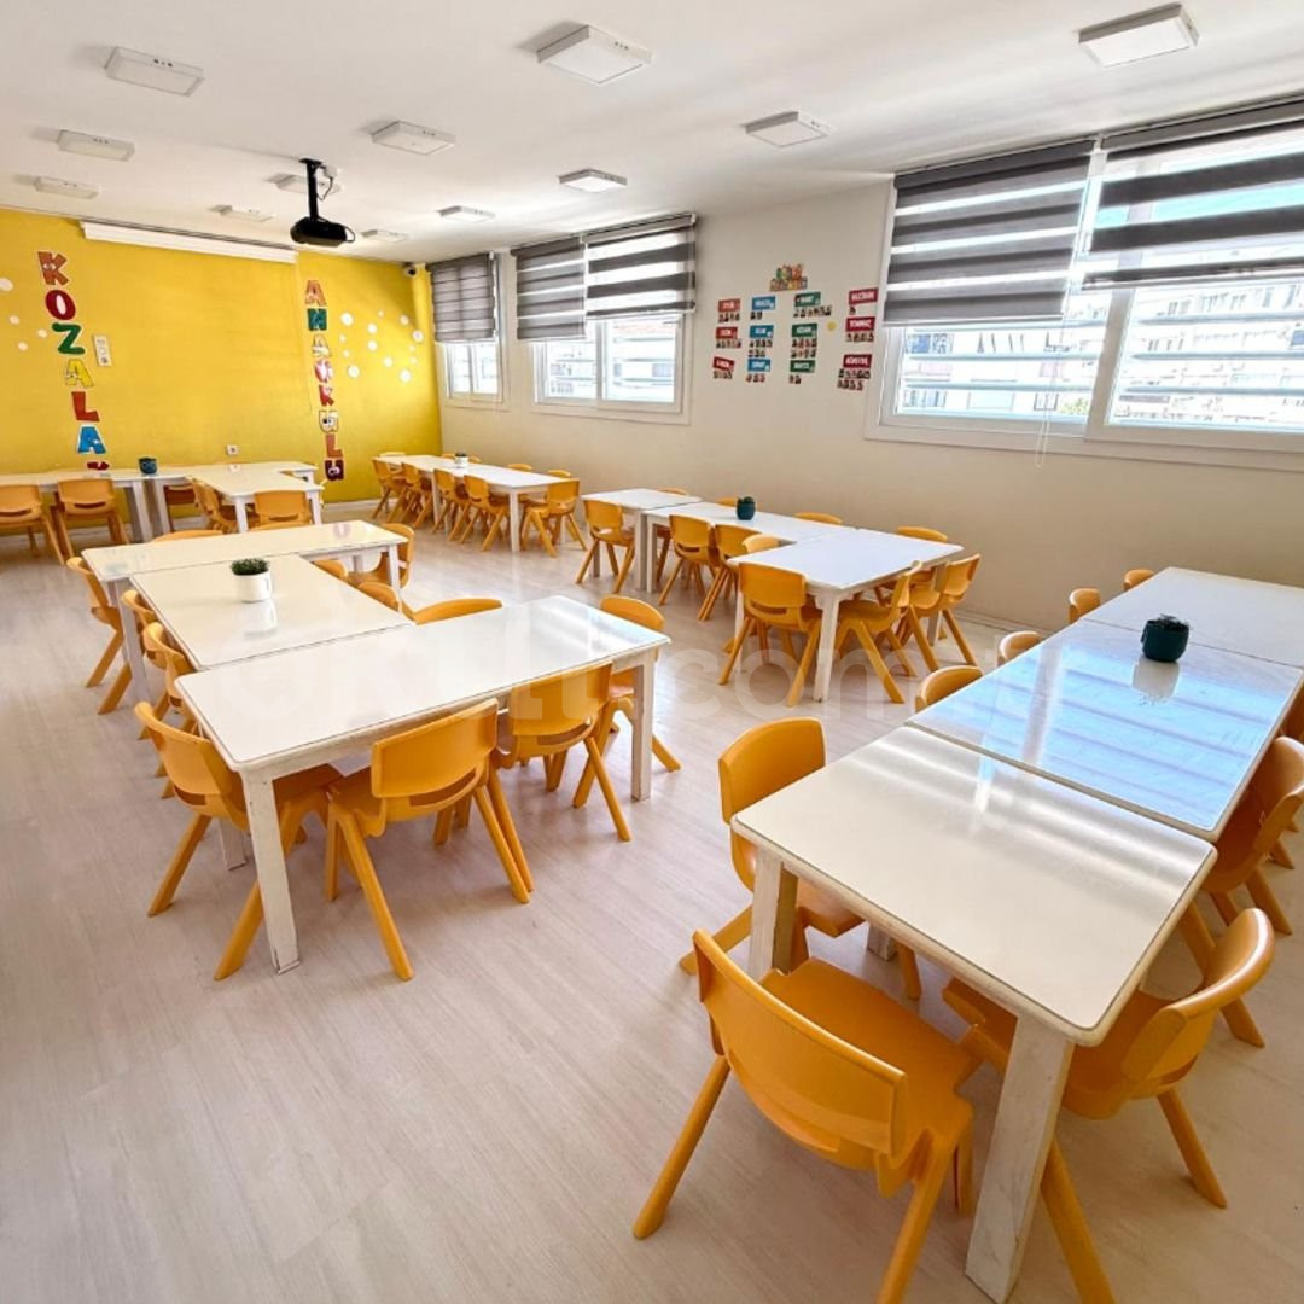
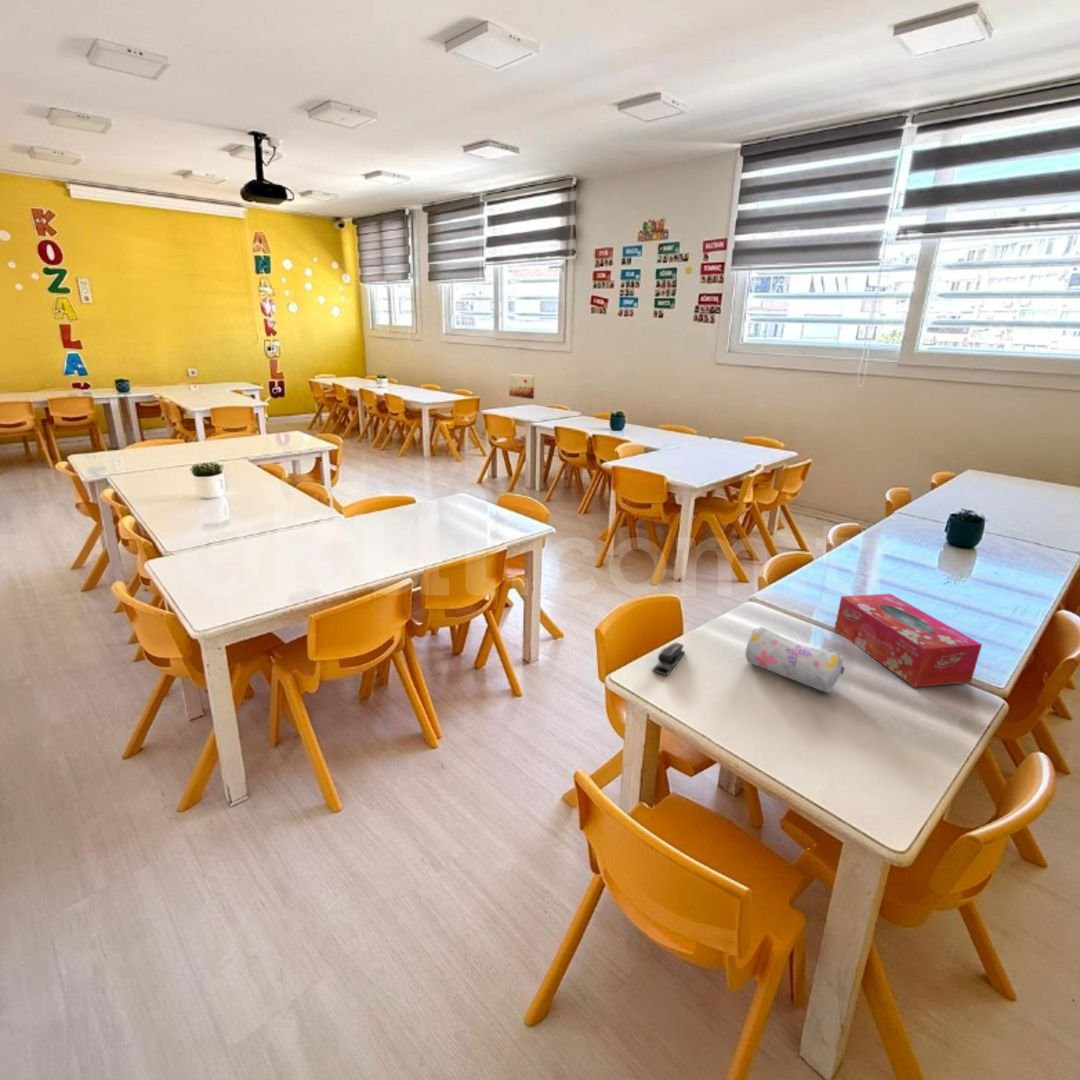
+ tissue box [834,593,983,688]
+ stapler [651,642,686,677]
+ wall art [508,373,536,400]
+ pencil case [744,626,846,694]
